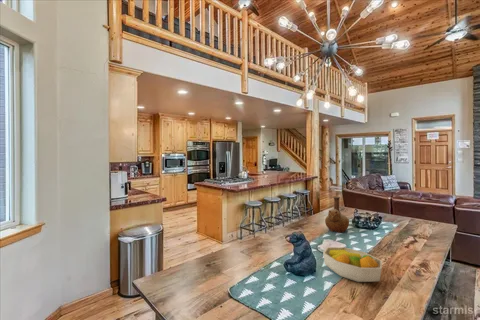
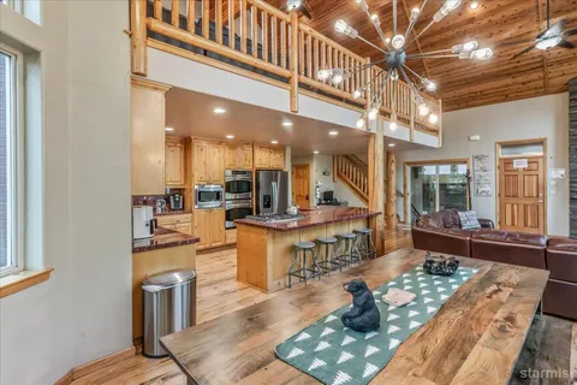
- vase [324,196,350,234]
- fruit bowl [322,246,383,283]
